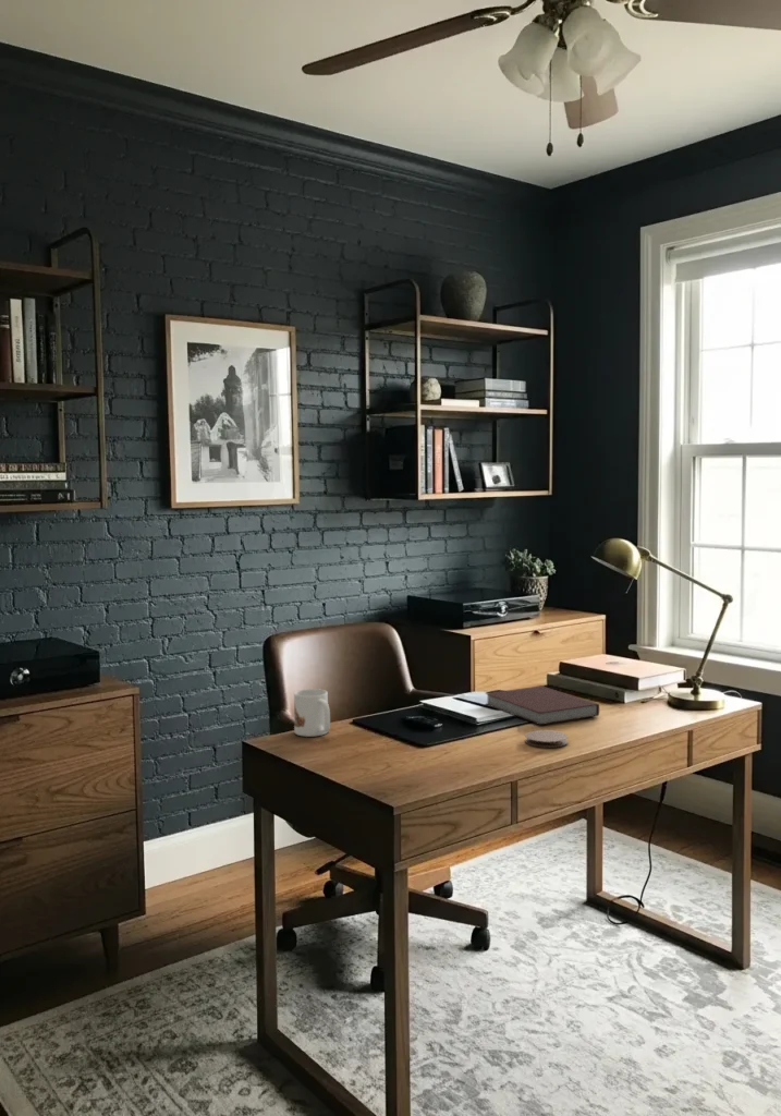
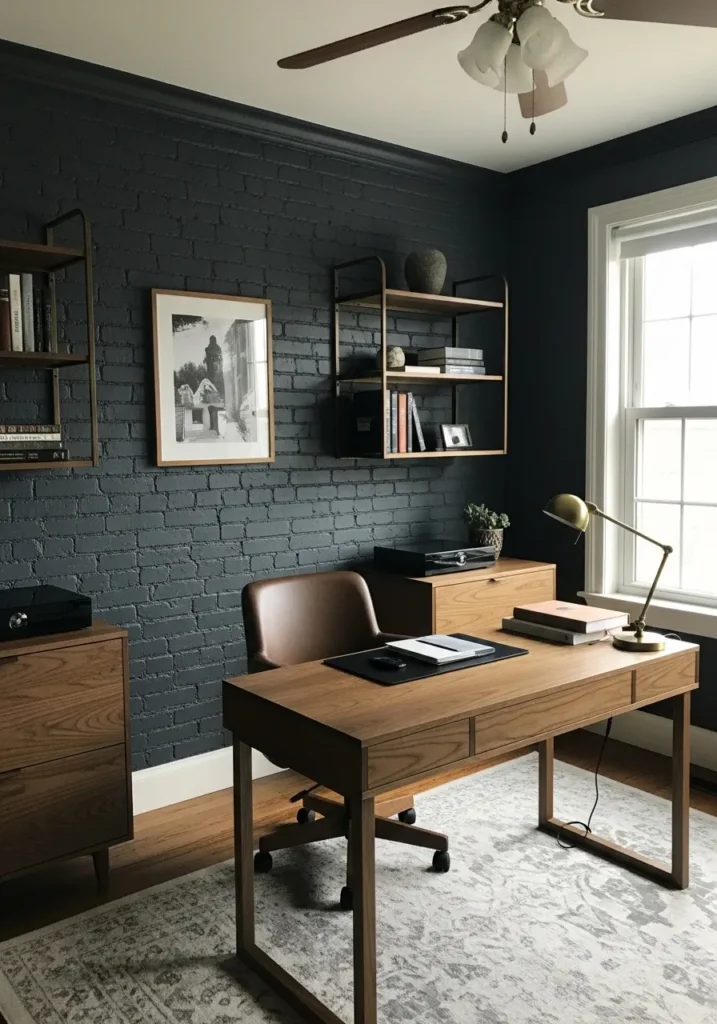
- mug [293,688,331,738]
- notebook [484,684,600,726]
- coaster [524,729,569,749]
